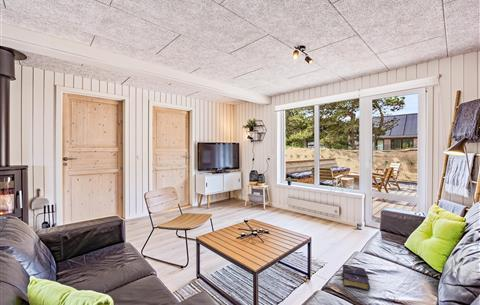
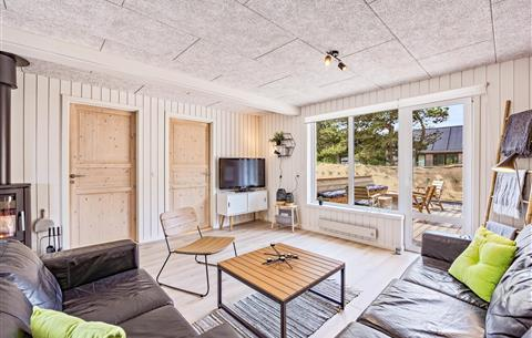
- book [342,264,371,292]
